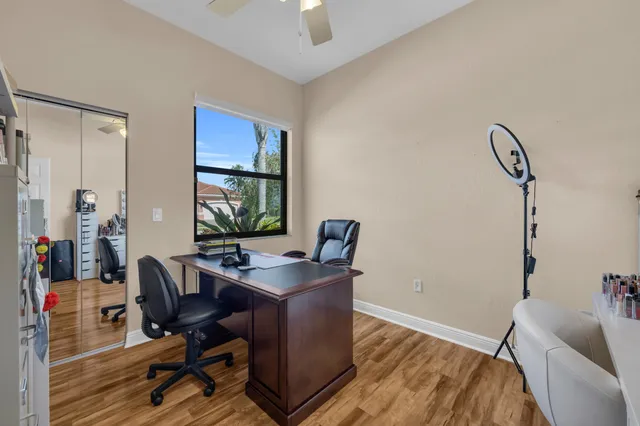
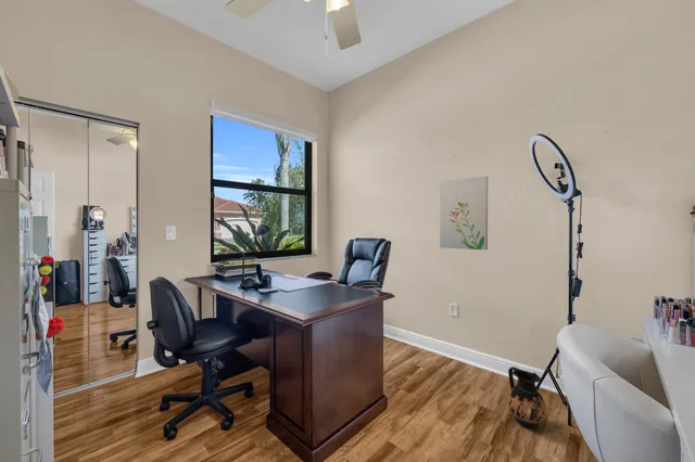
+ ceramic jug [507,365,547,429]
+ wall art [439,175,489,251]
